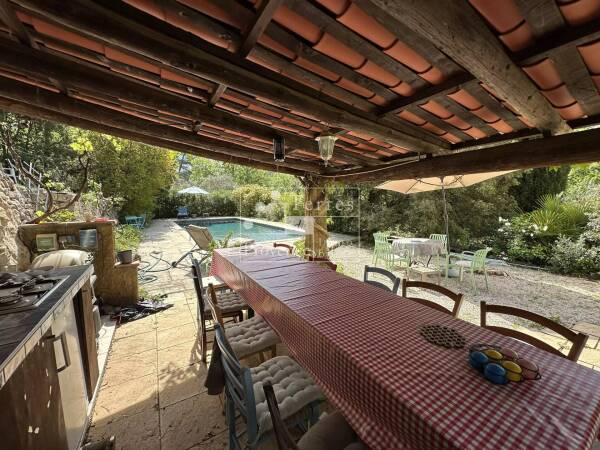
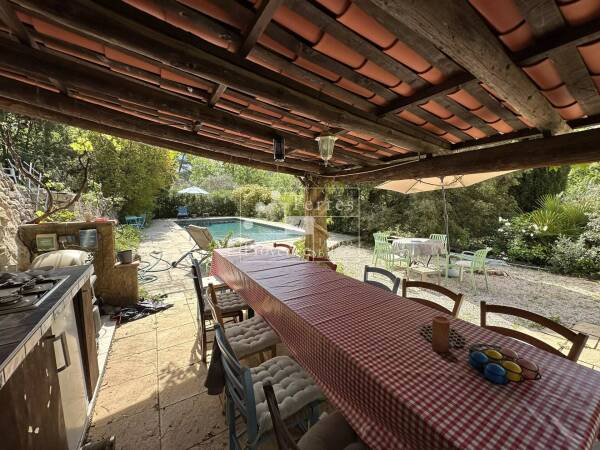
+ candle [431,315,451,354]
